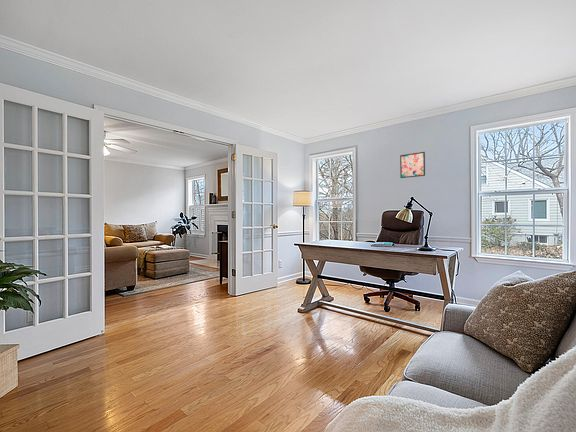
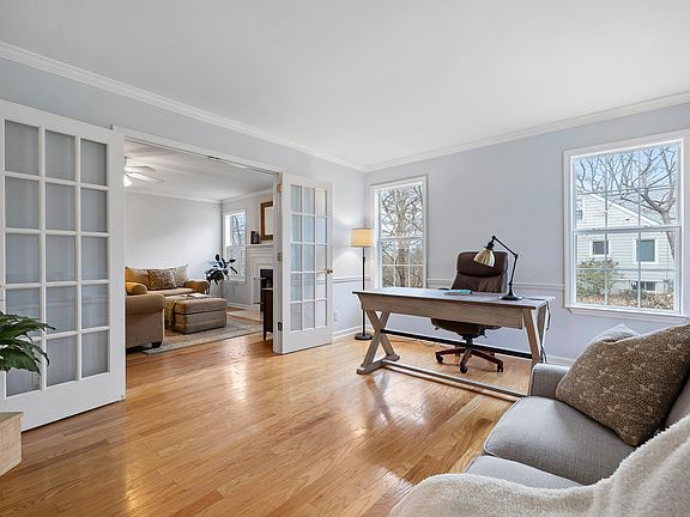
- wall art [399,151,426,179]
